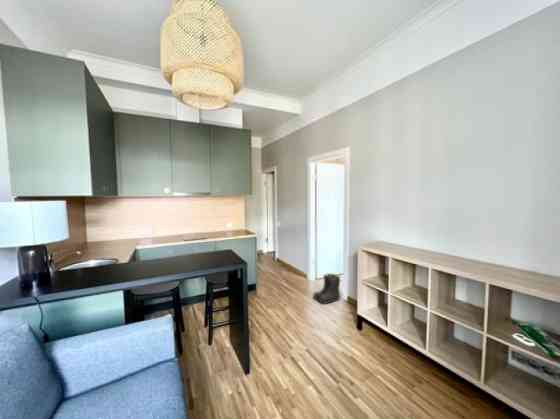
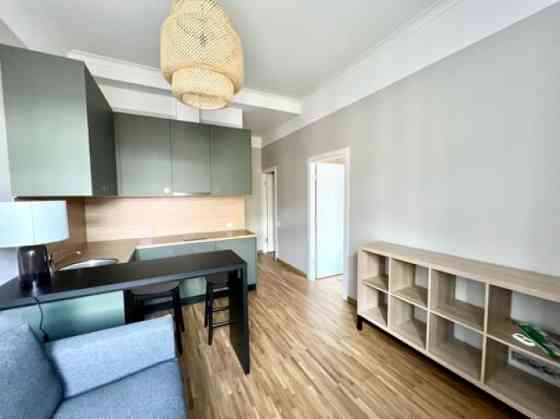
- boots [312,272,341,305]
